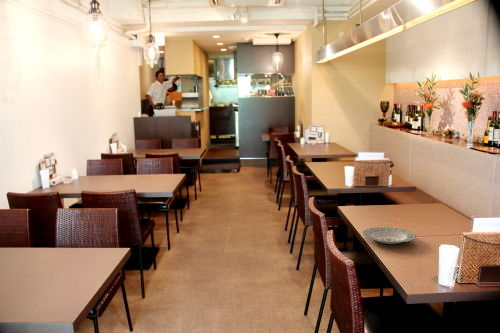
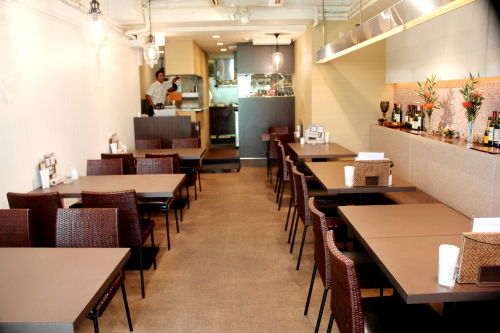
- plate [362,226,417,245]
